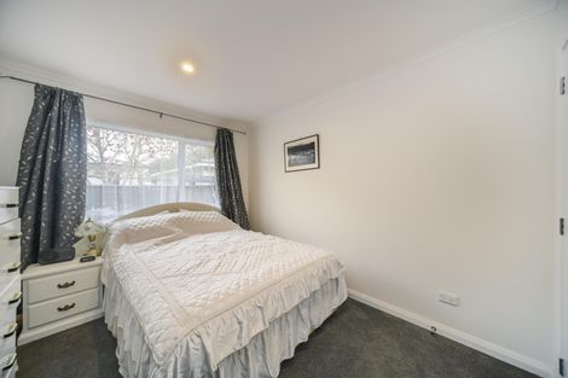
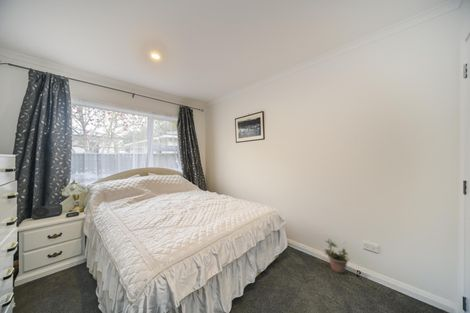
+ potted plant [322,237,351,274]
